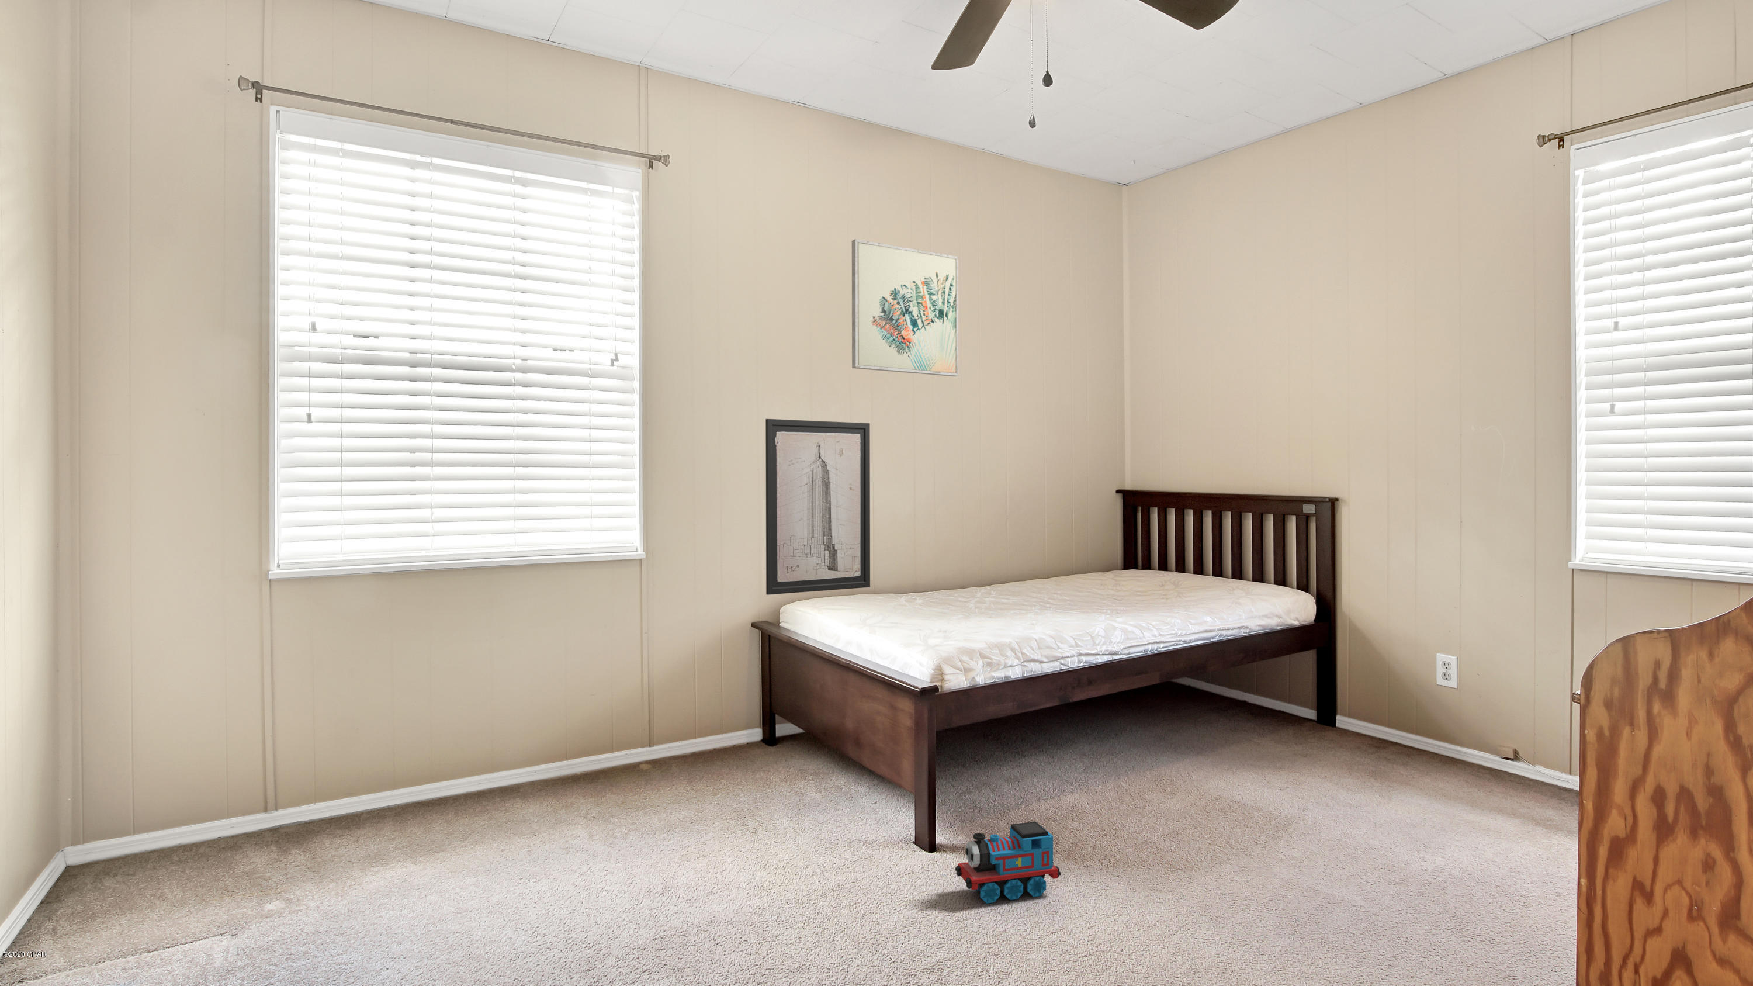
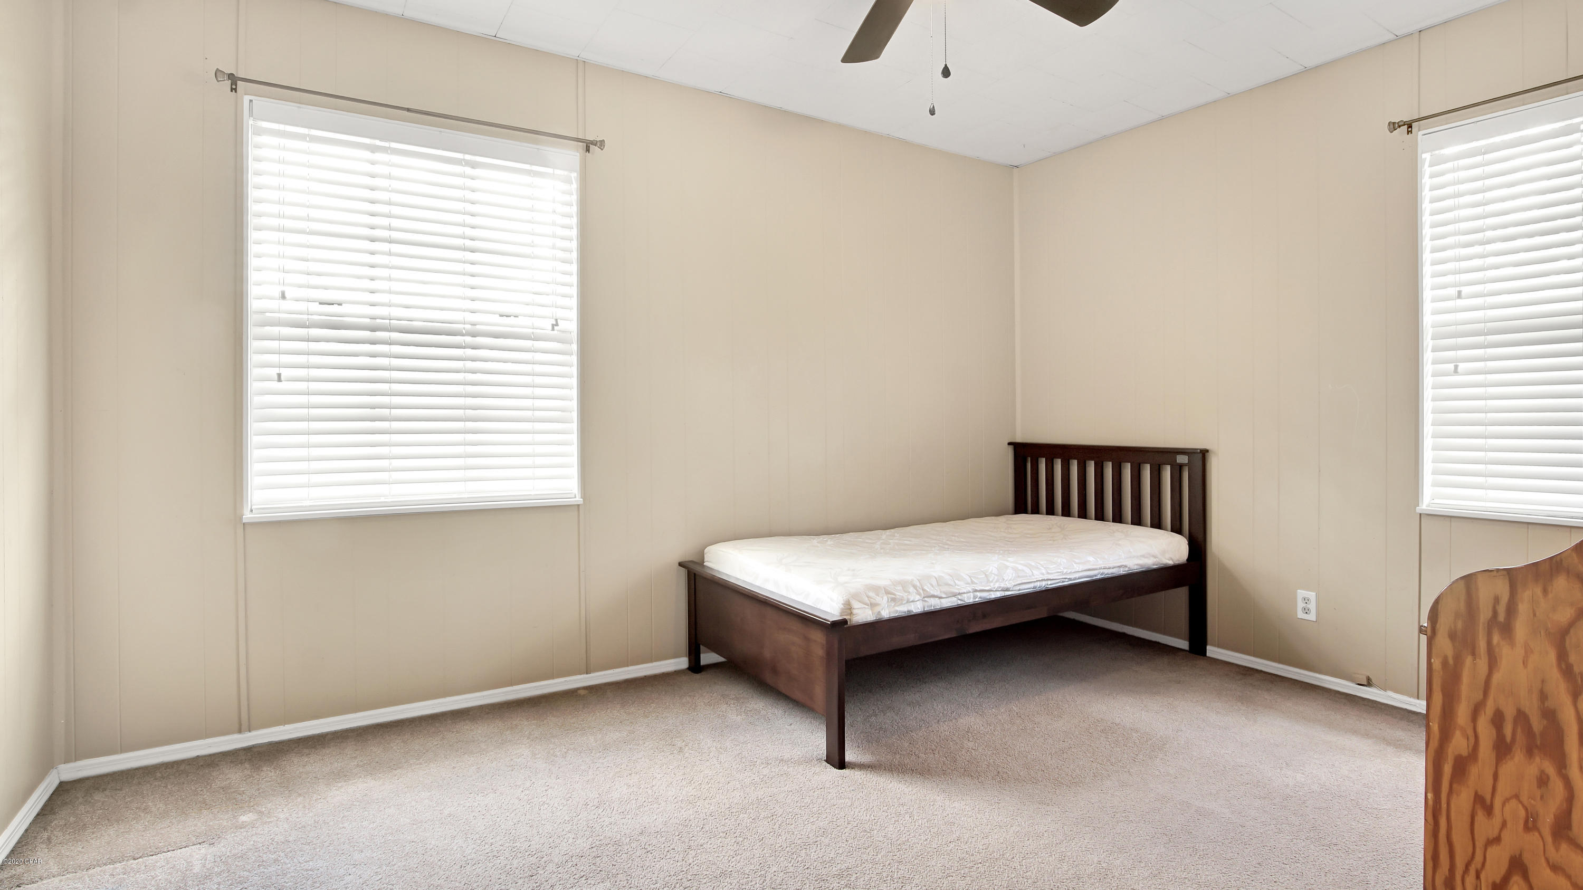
- toy train [955,821,1061,904]
- wall art [765,419,870,596]
- wall art [851,238,960,377]
